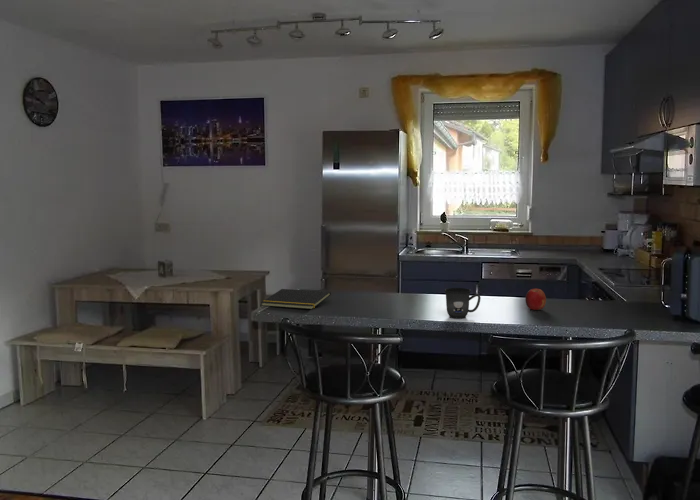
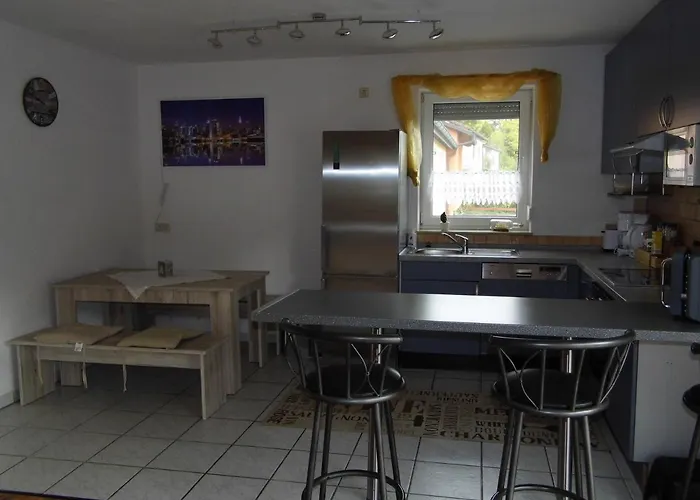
- mug [444,287,482,320]
- notepad [260,288,332,310]
- fruit [524,288,547,311]
